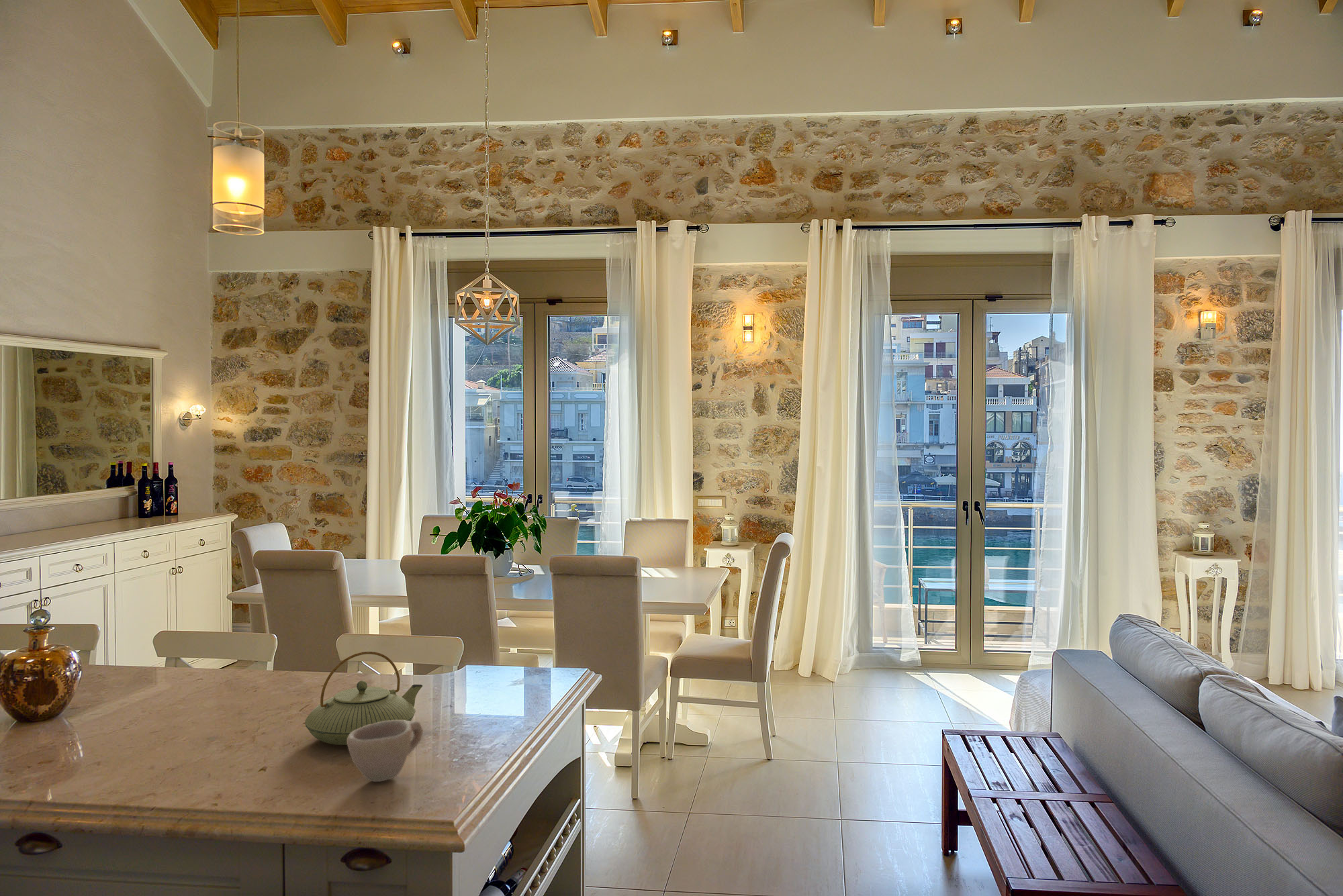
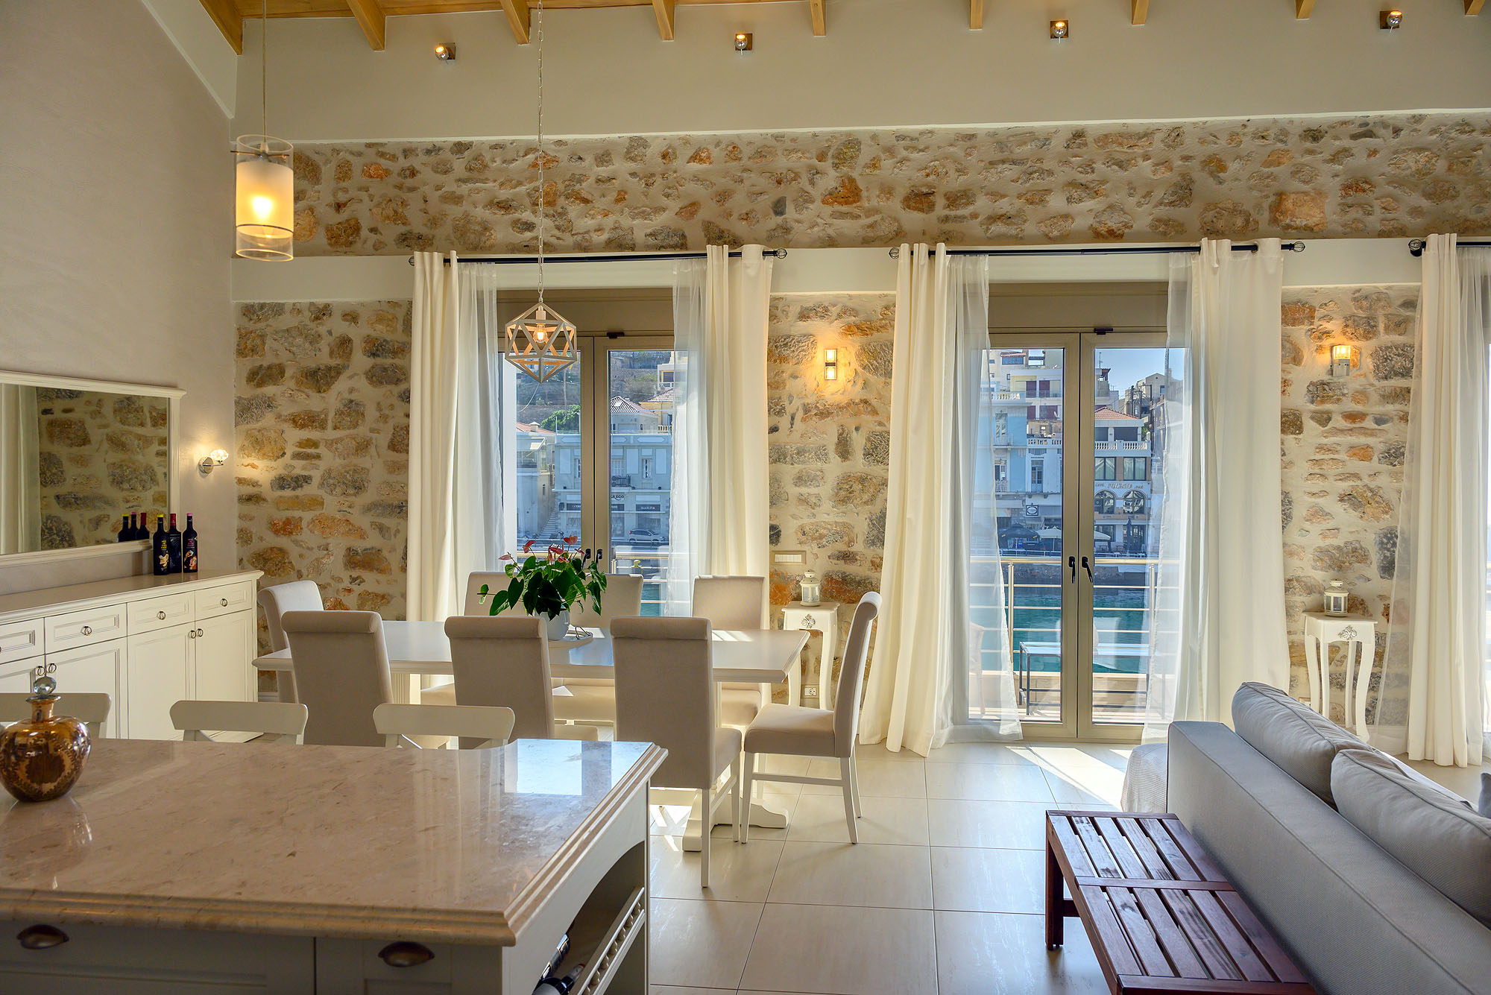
- cup [346,720,424,783]
- teapot [304,651,423,746]
